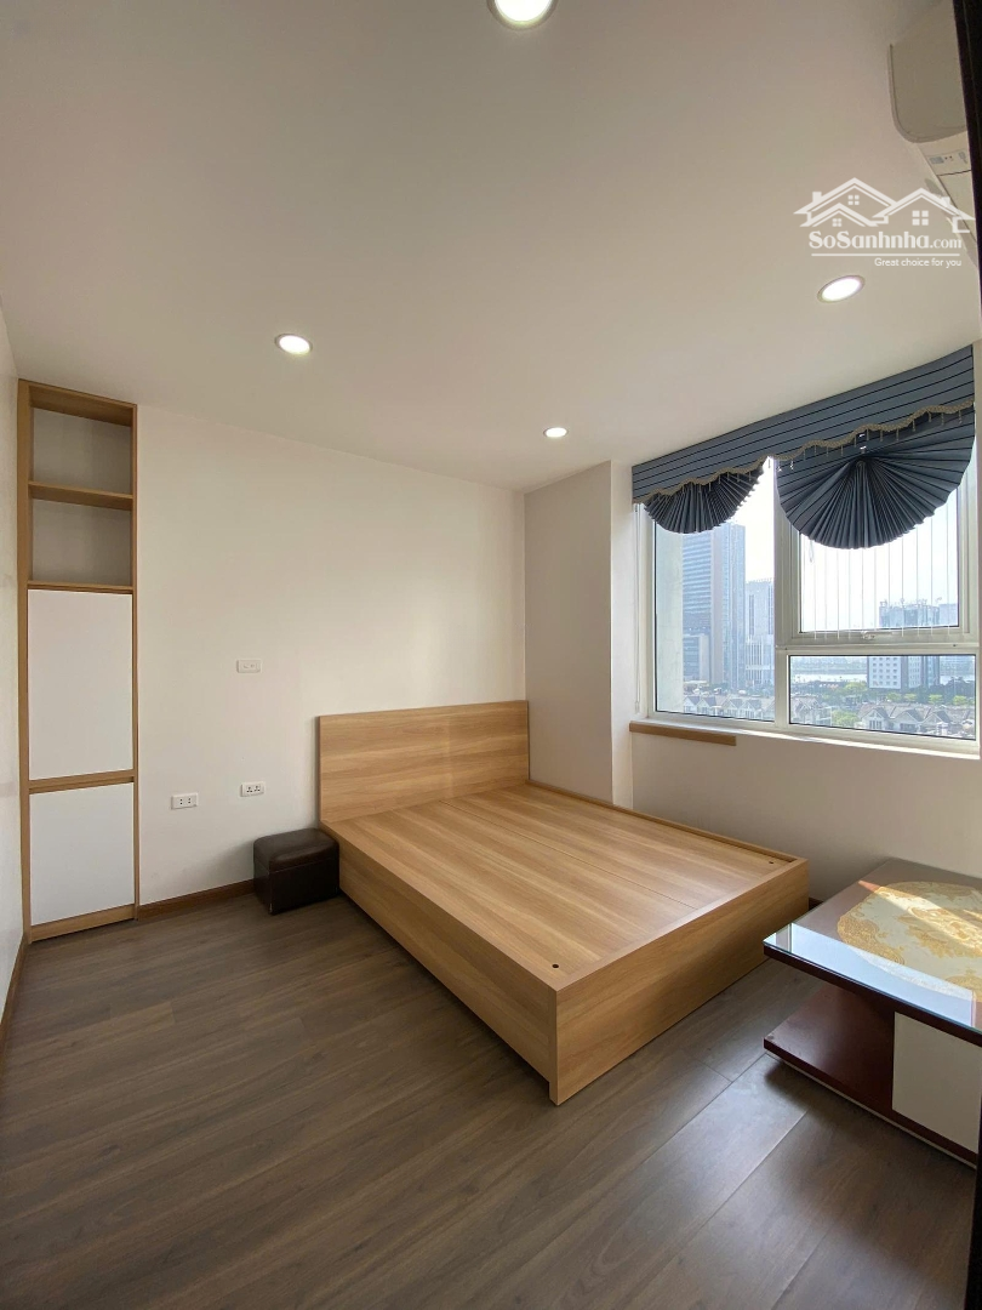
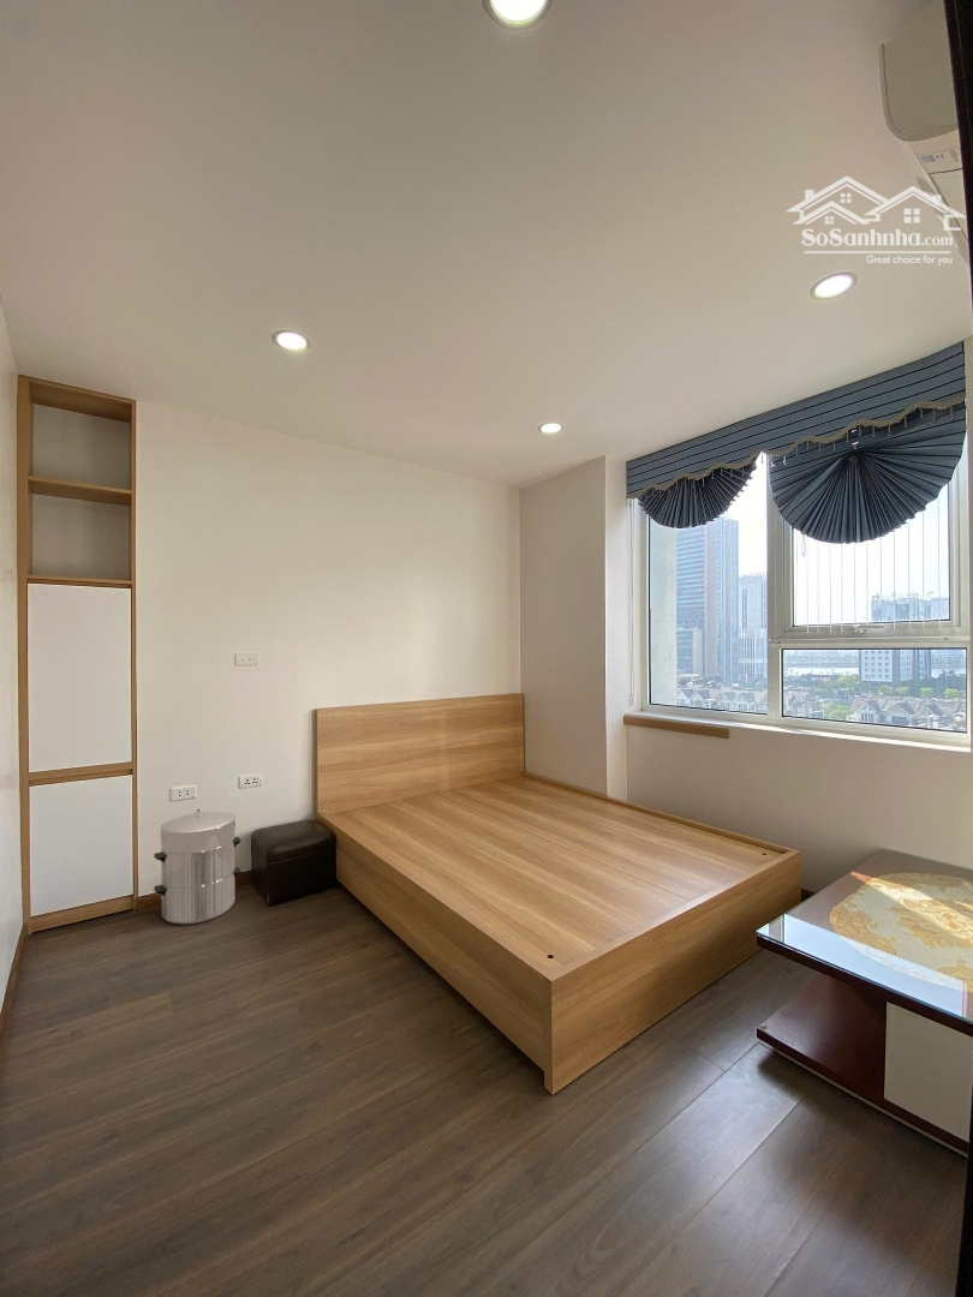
+ waste bin [153,808,243,926]
